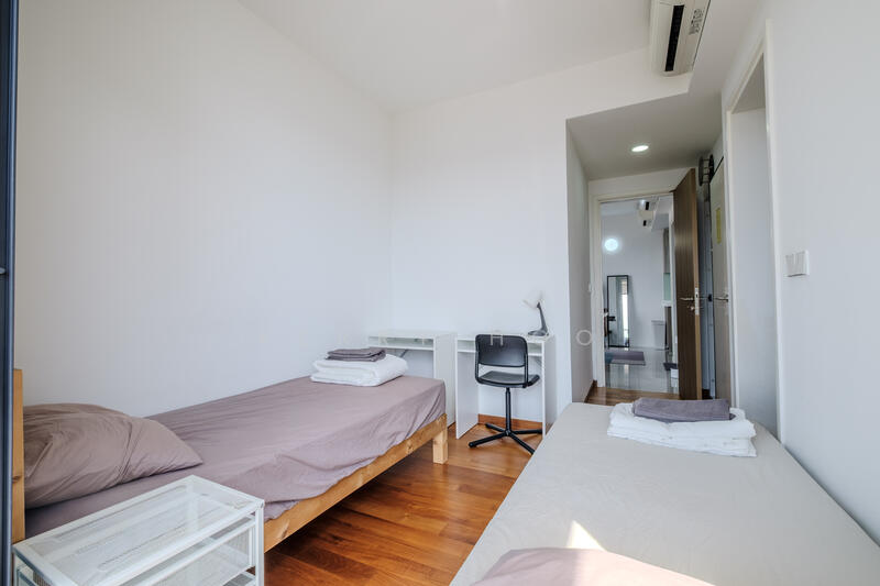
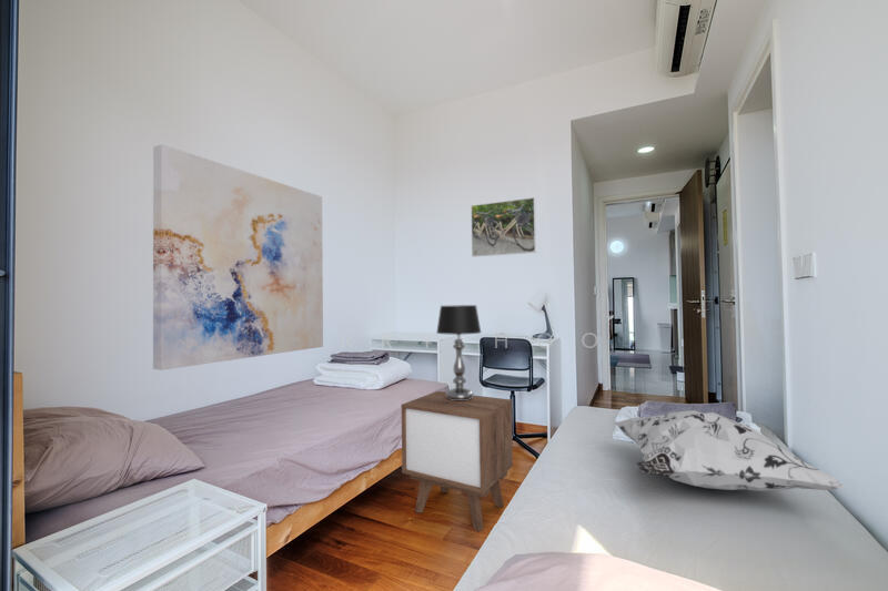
+ nightstand [400,390,514,532]
+ decorative pillow [612,409,847,492]
+ table lamp [435,304,483,400]
+ wall art [152,143,324,371]
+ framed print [470,196,537,258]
